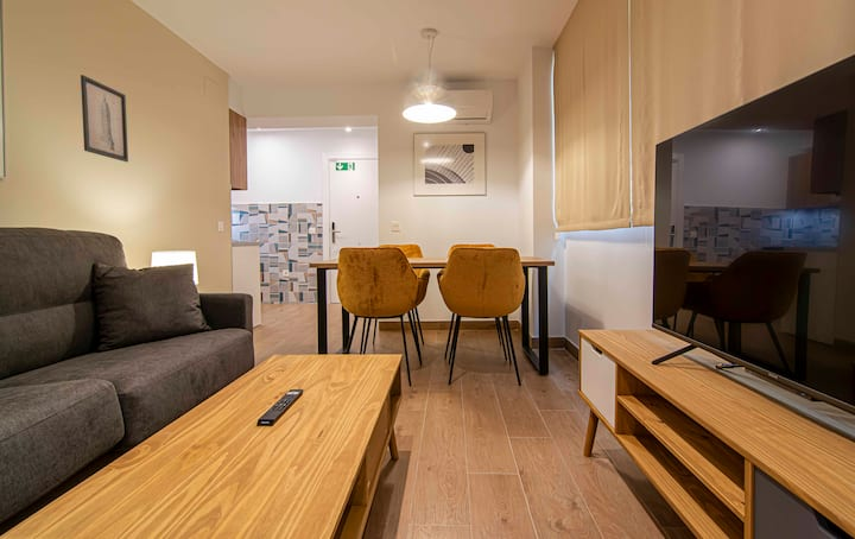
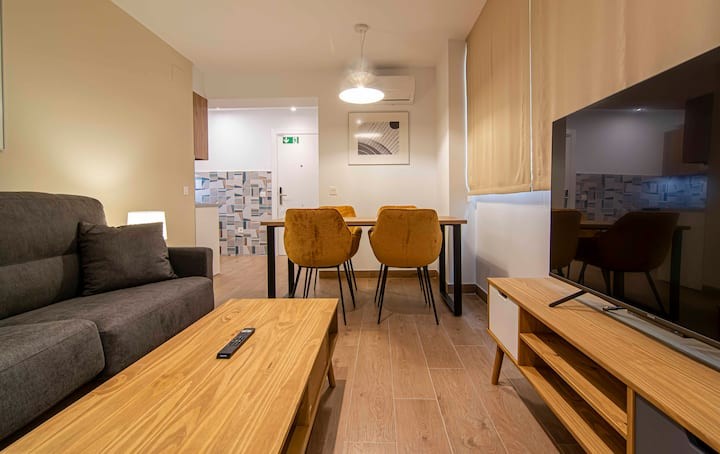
- wall art [80,74,129,163]
